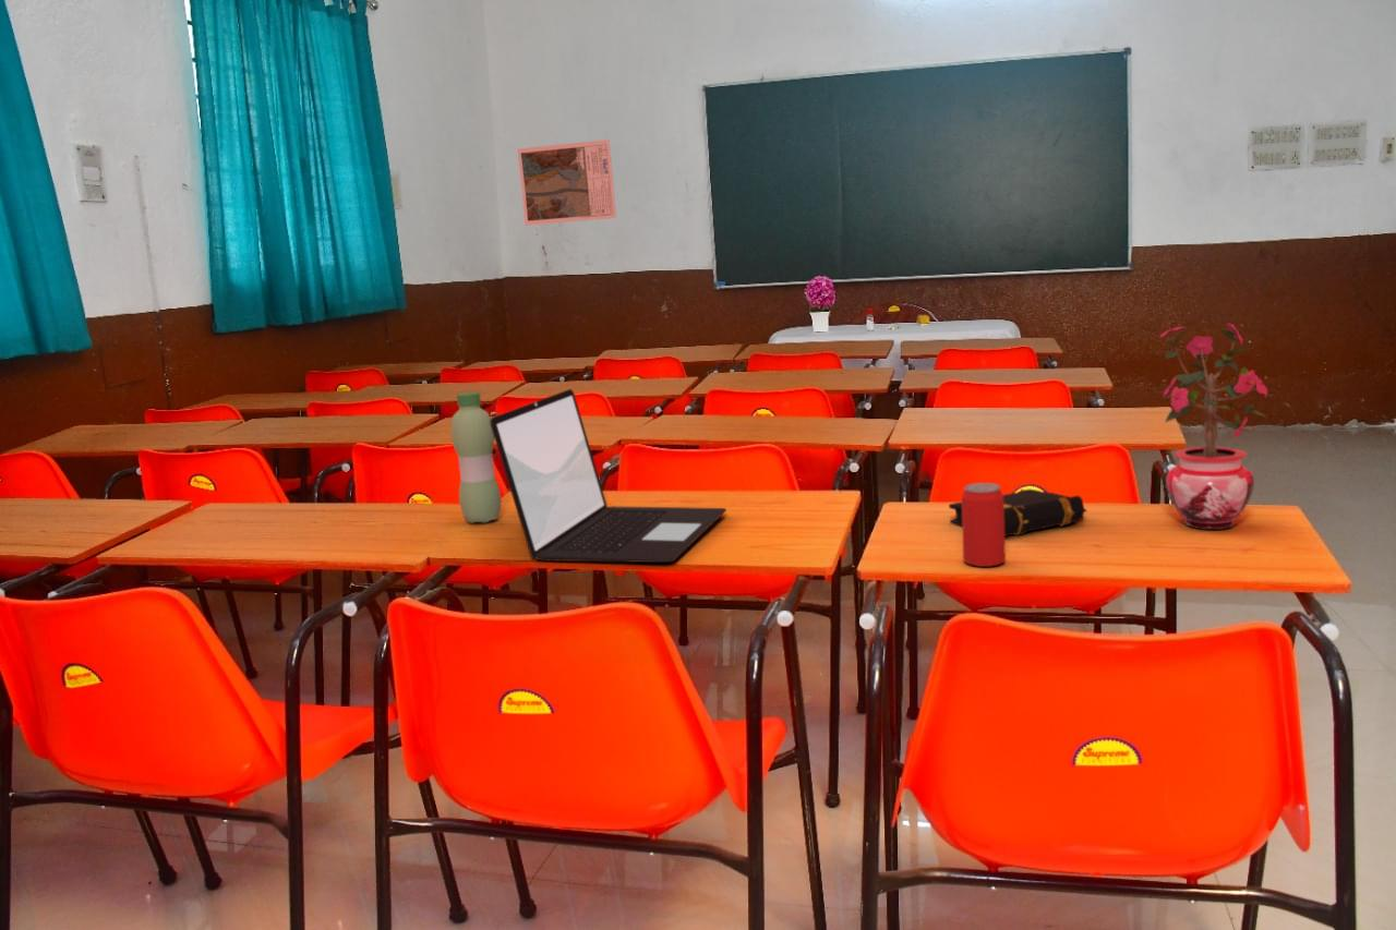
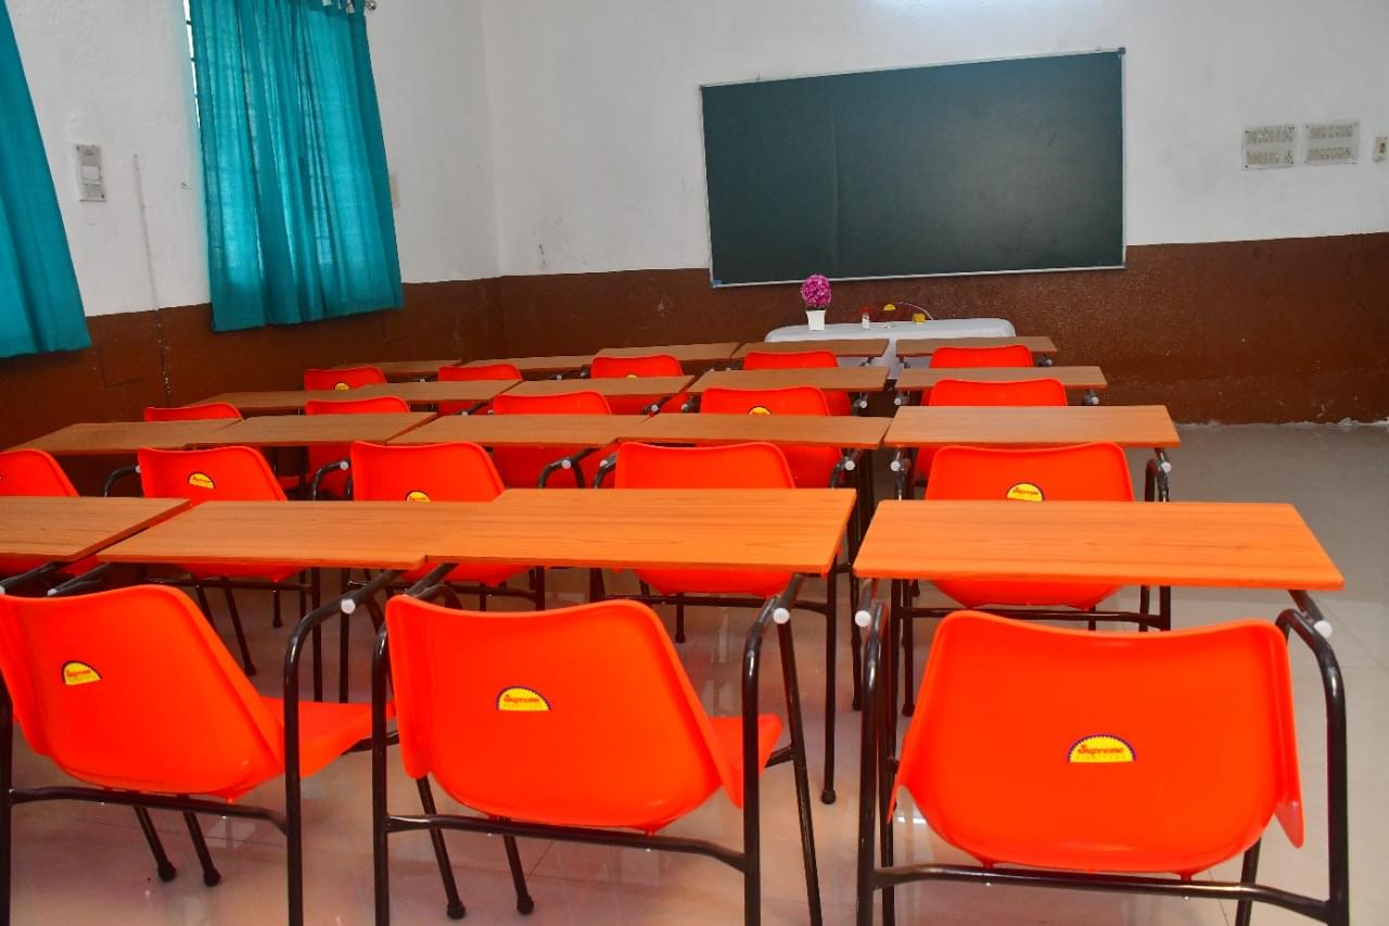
- laptop [491,388,727,564]
- water bottle [450,391,503,524]
- beverage can [961,482,1007,568]
- potted plant [1158,321,1268,531]
- book [948,488,1088,538]
- map [516,138,617,227]
